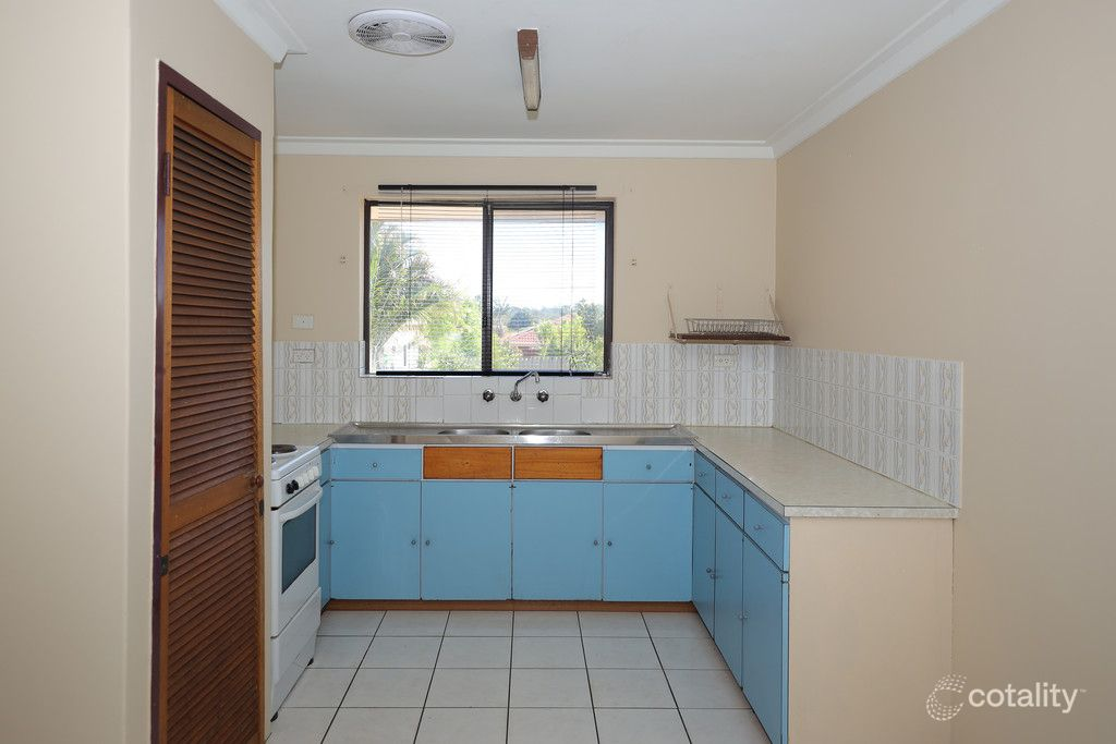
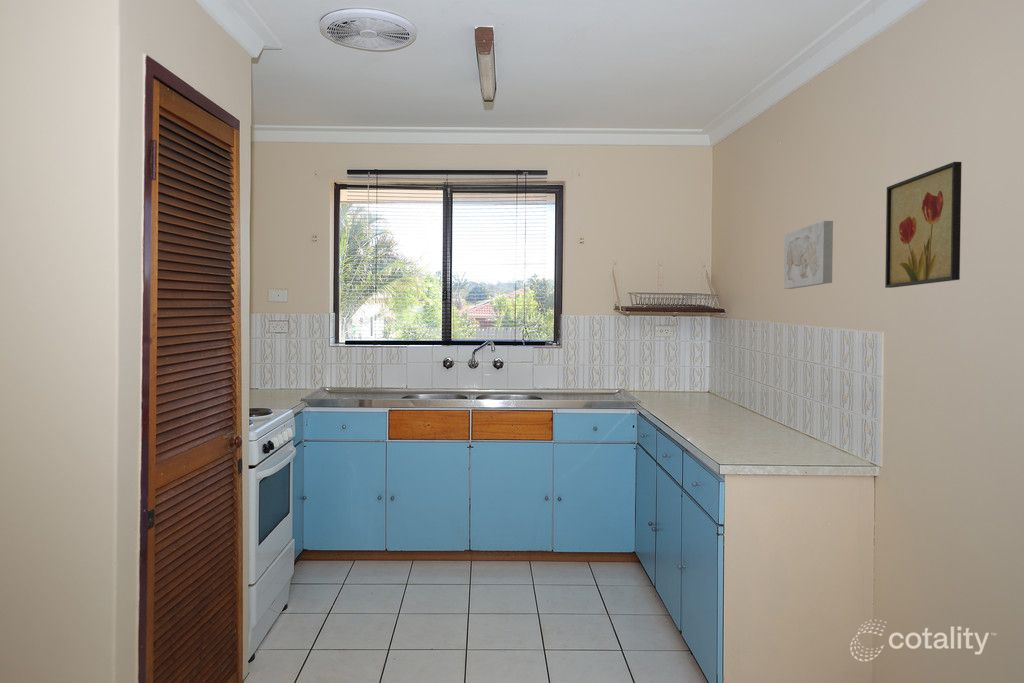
+ wall art [783,220,834,290]
+ wall art [884,161,963,289]
